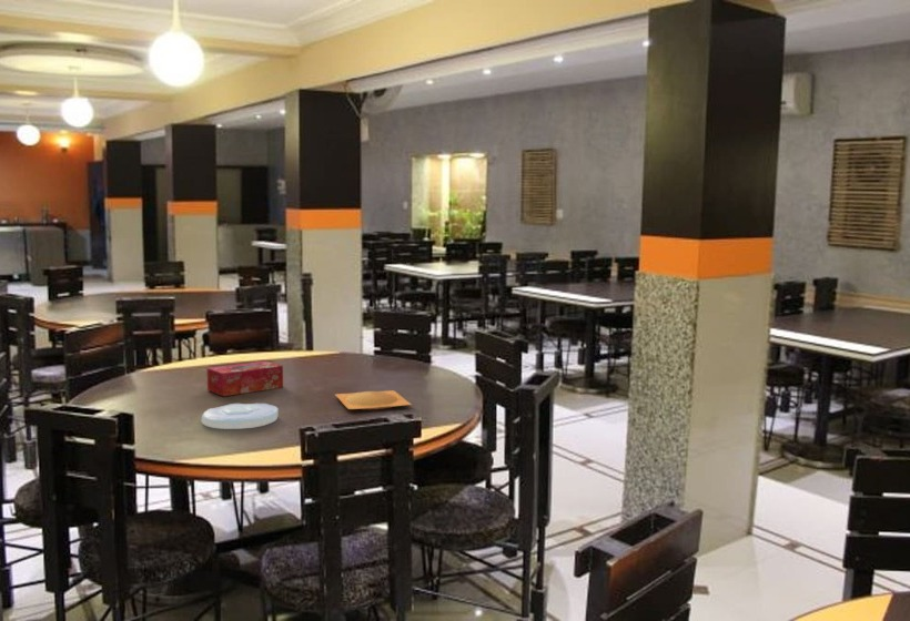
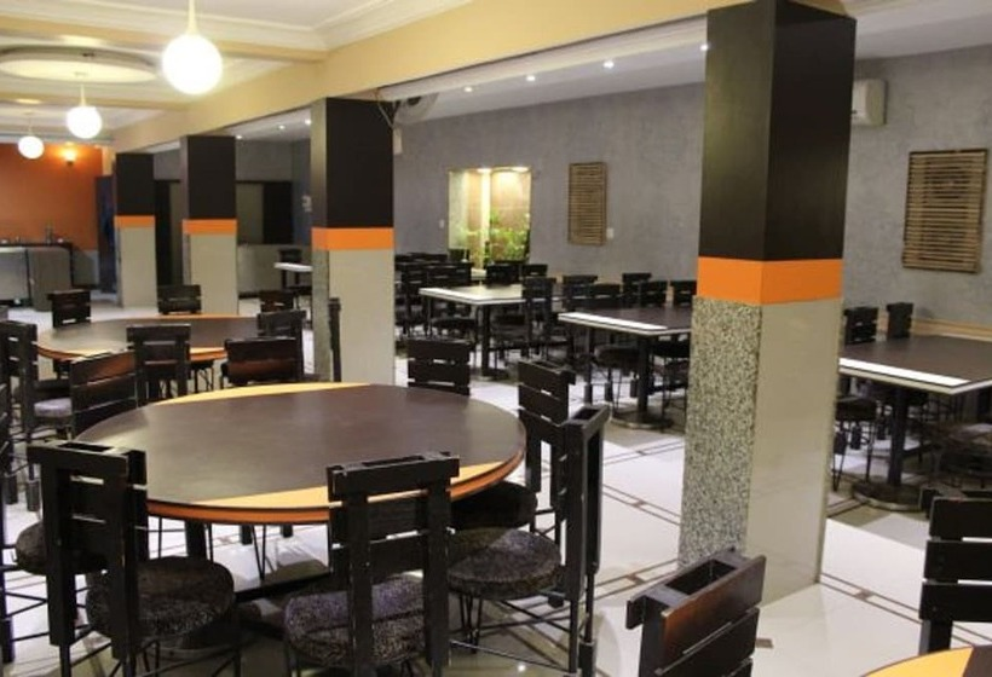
- plate [335,389,413,410]
- plate [201,403,280,430]
- tissue box [206,359,284,397]
